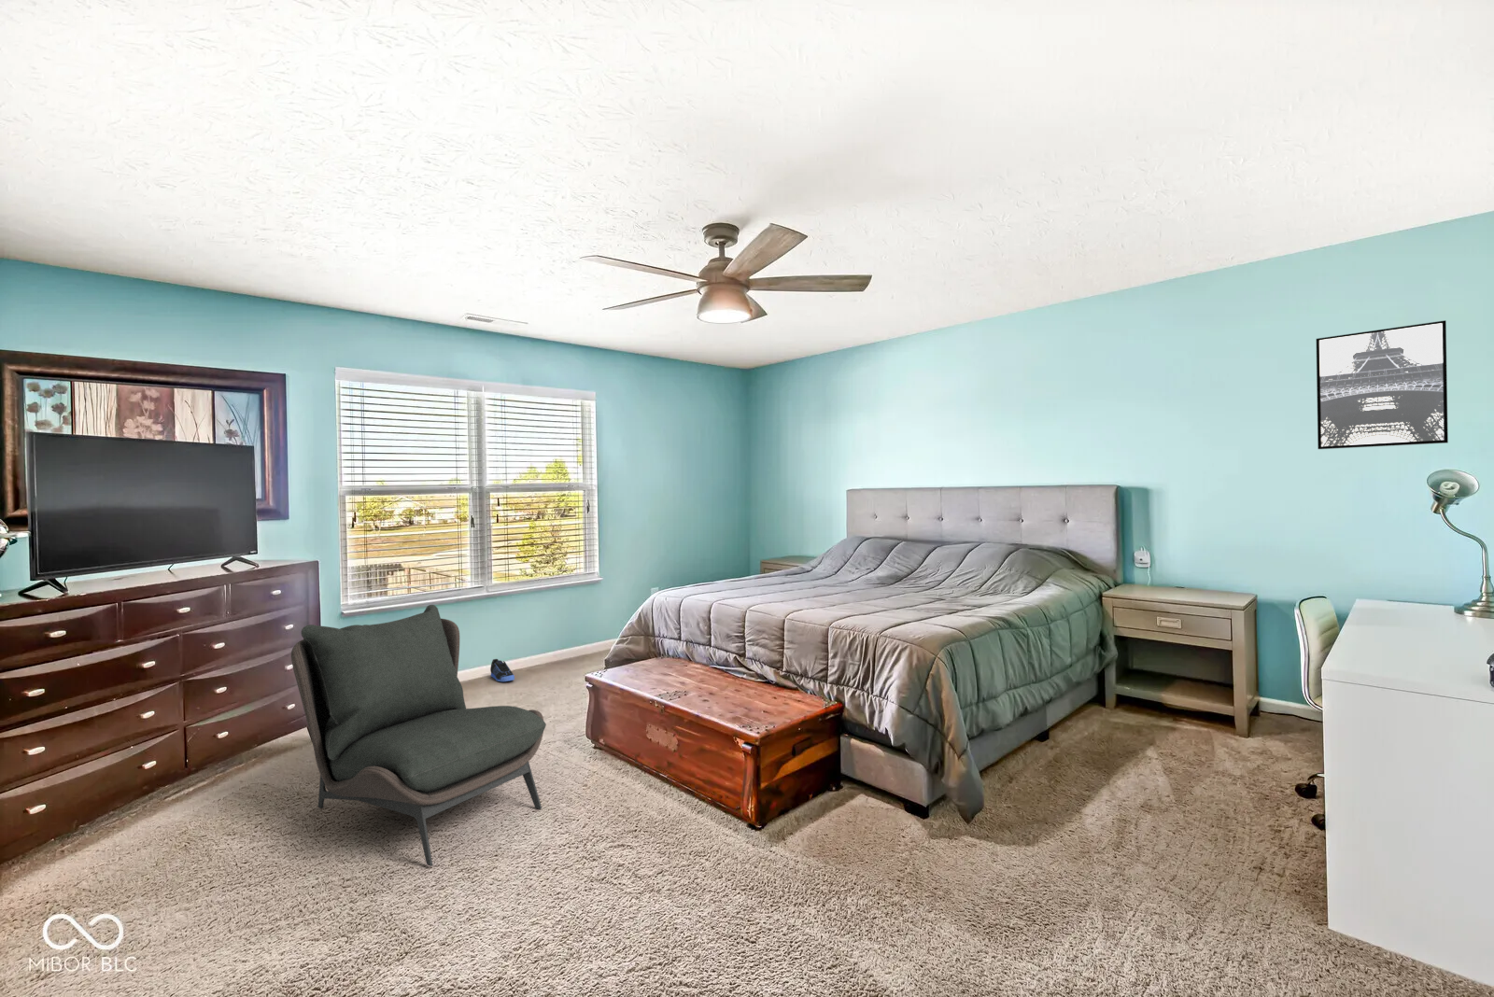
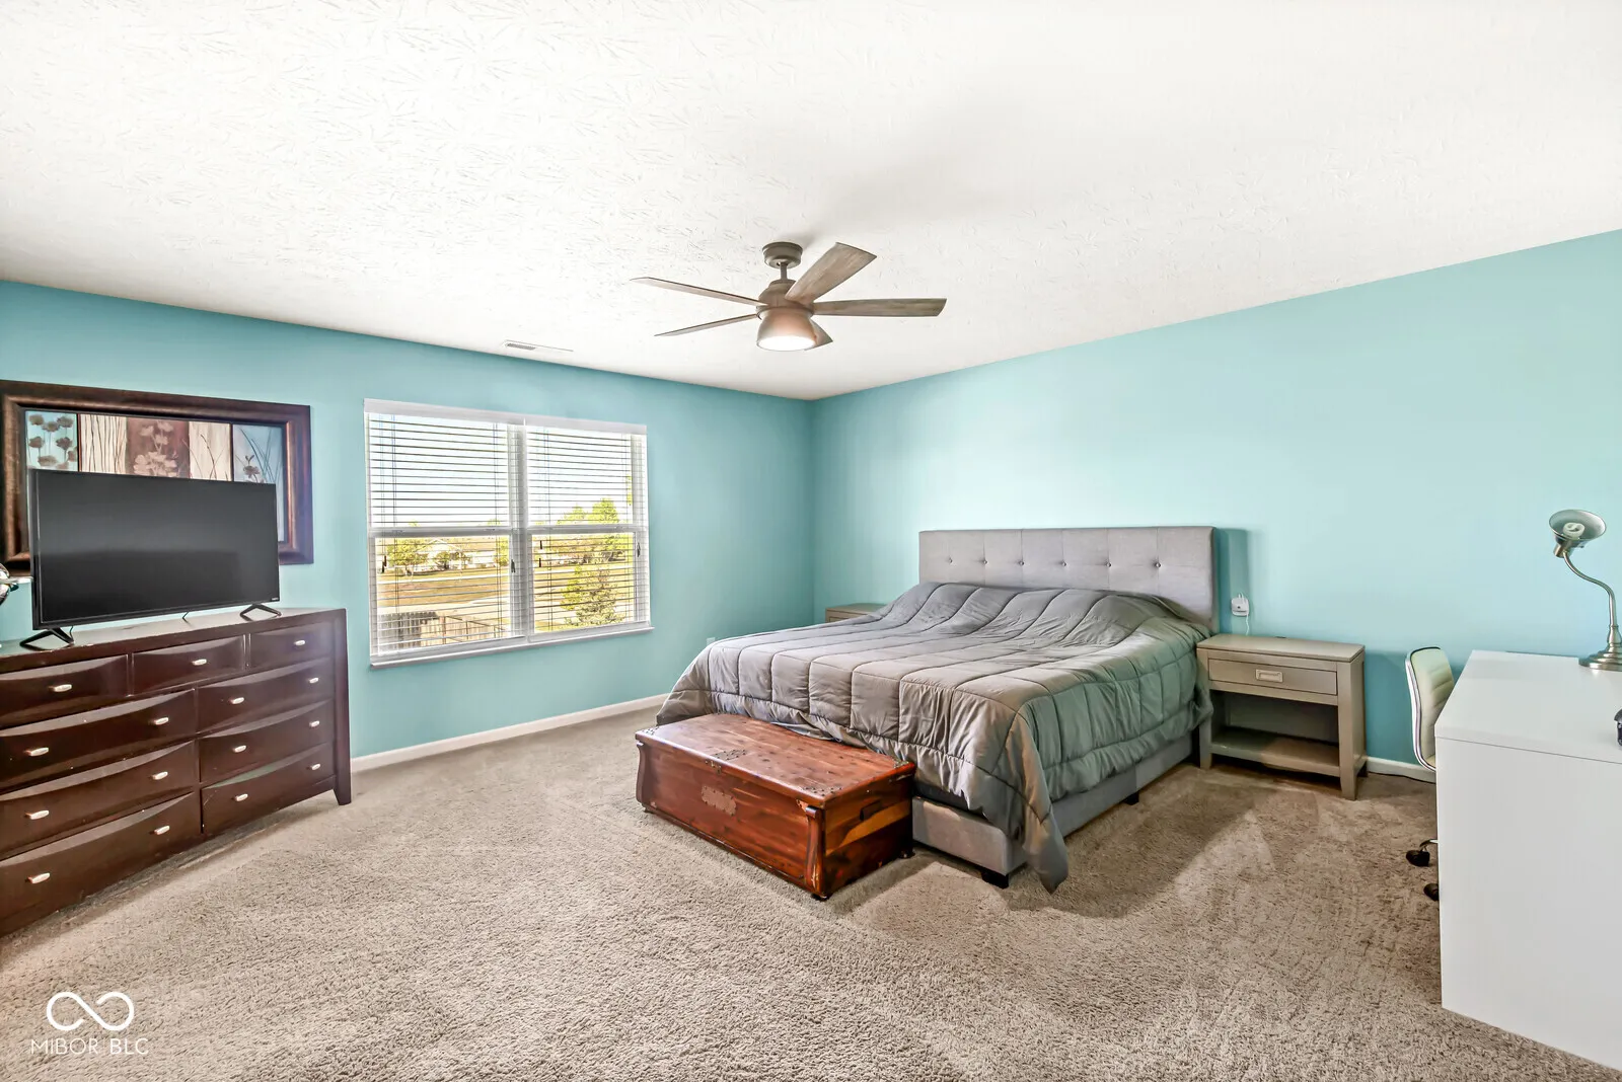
- armless chair [290,604,547,867]
- sneaker [489,658,515,682]
- wall art [1316,319,1450,450]
